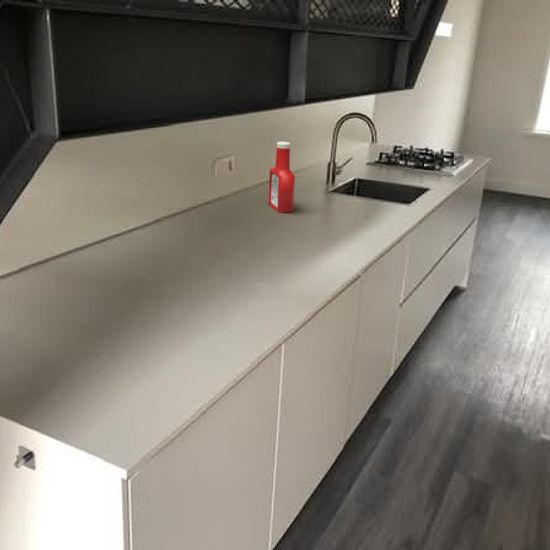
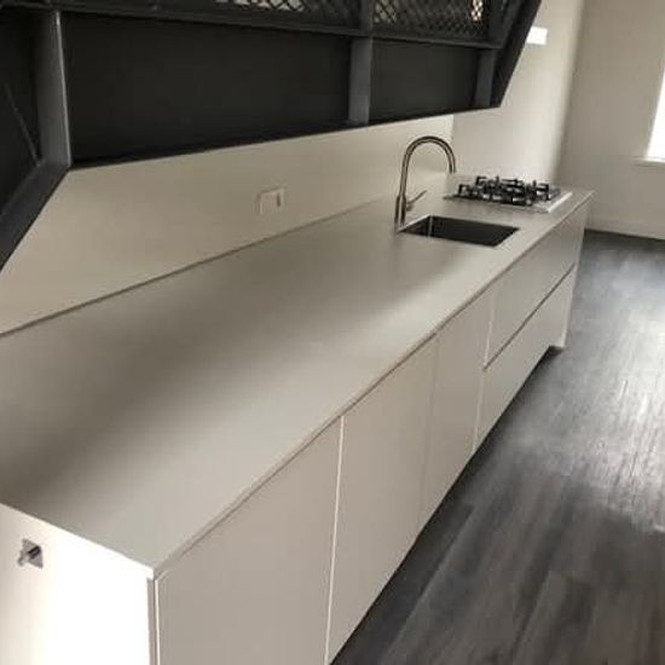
- soap bottle [267,141,296,214]
